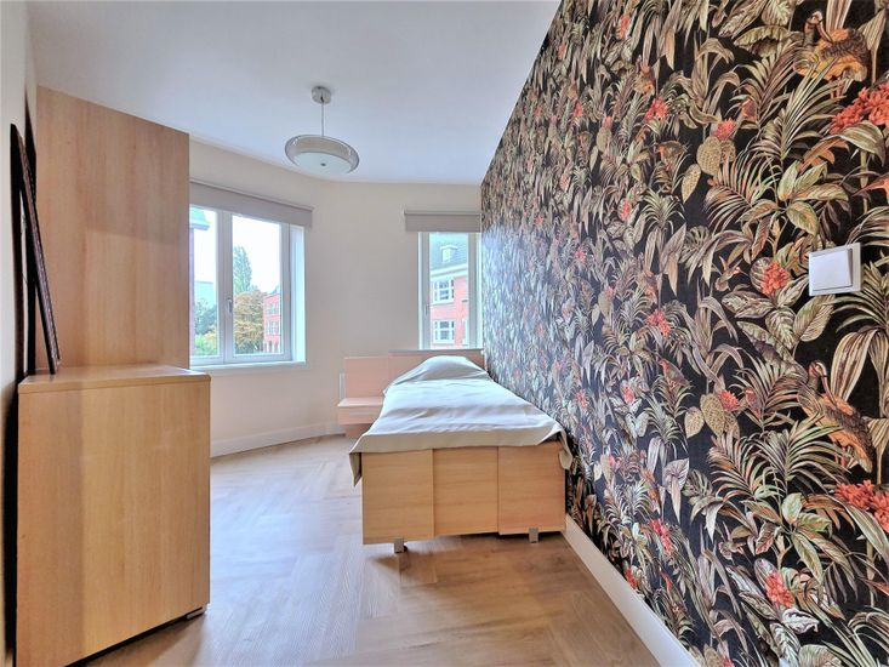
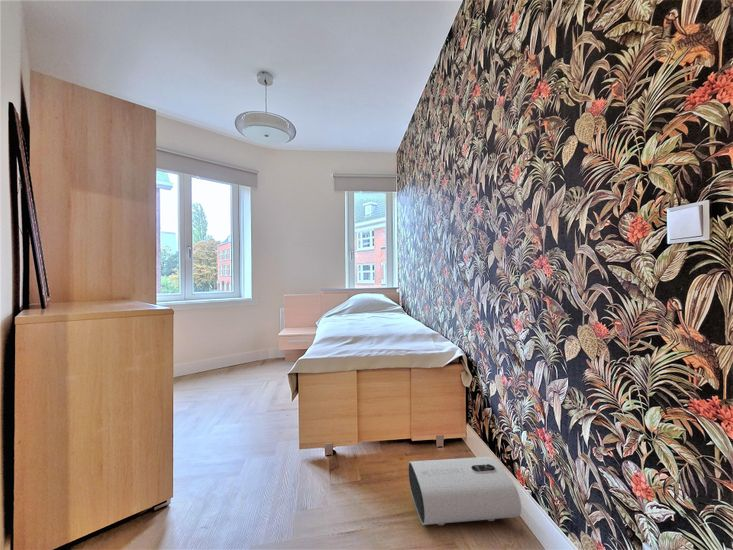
+ air purifier [407,456,522,526]
